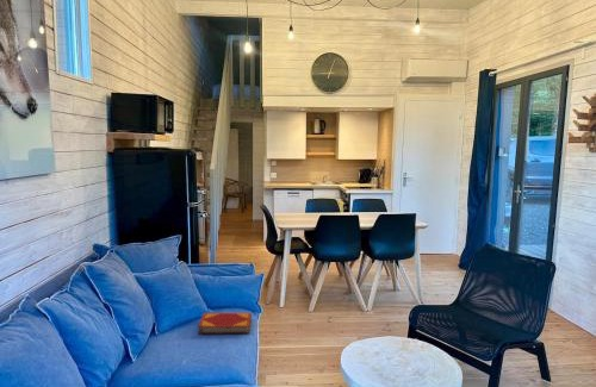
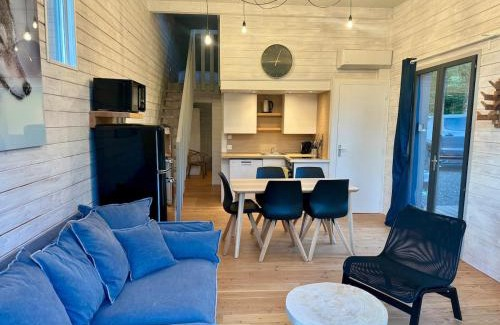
- hardback book [197,312,253,335]
